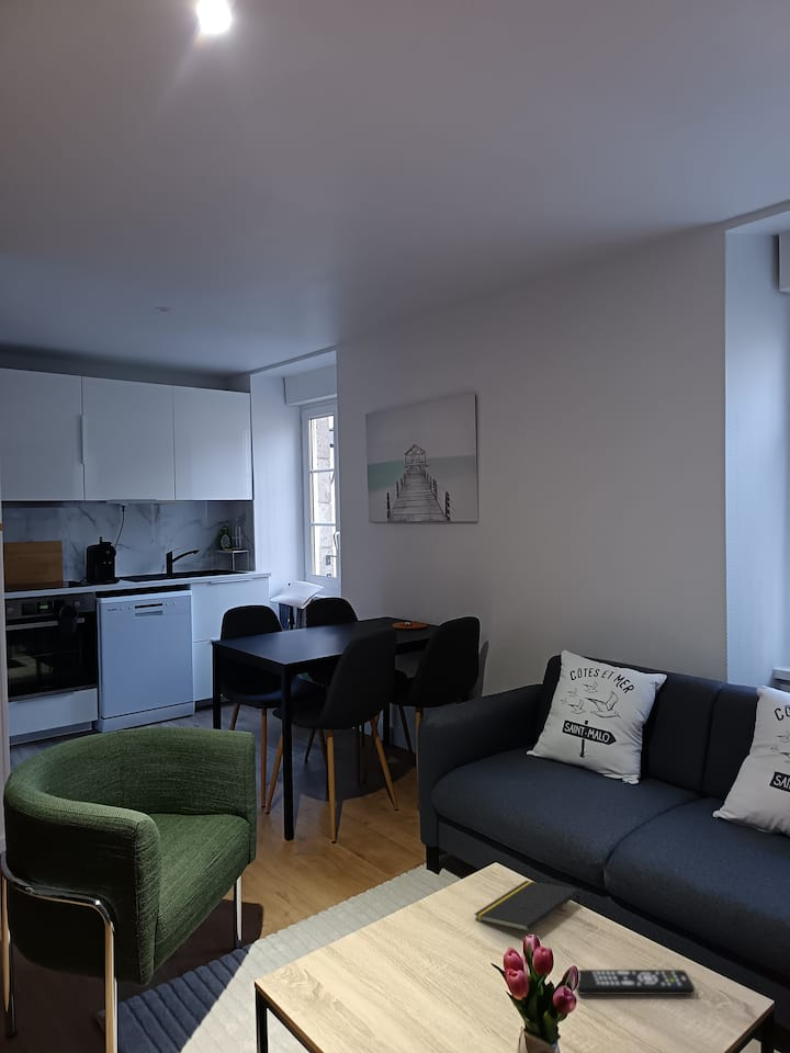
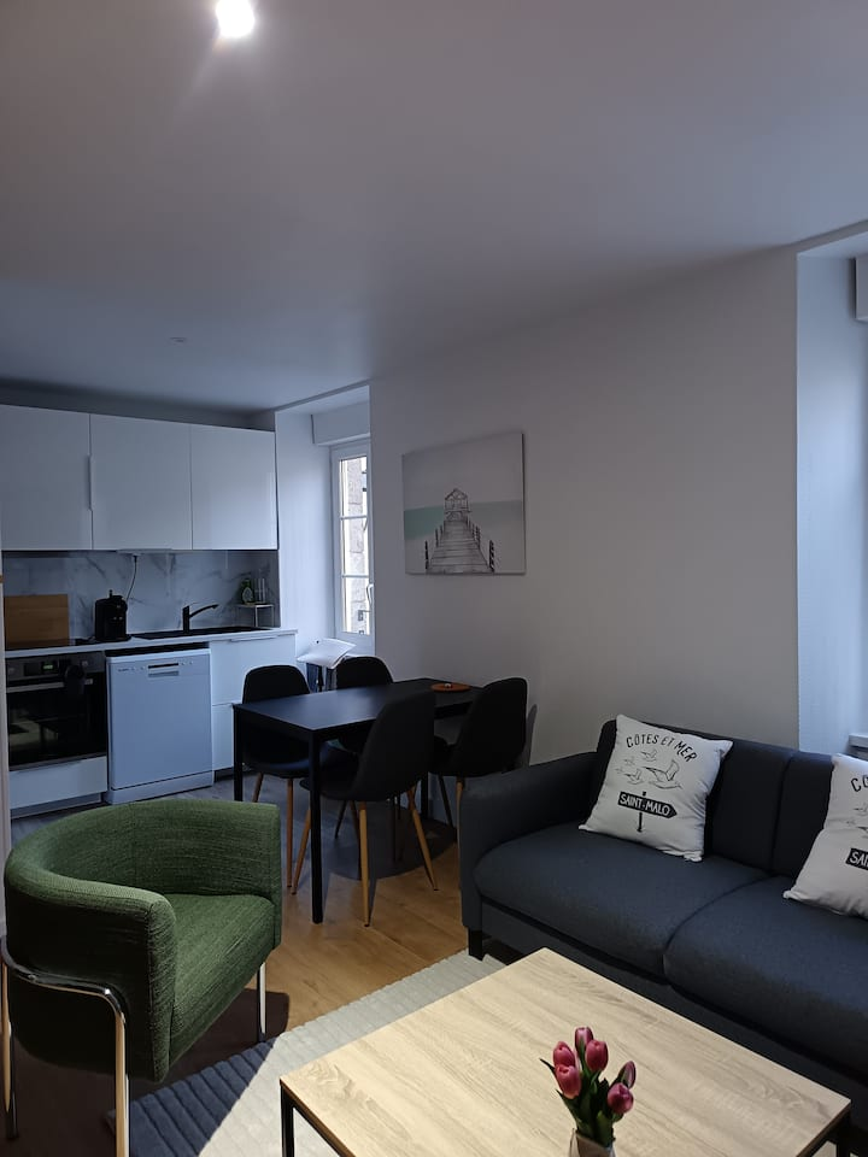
- notepad [473,880,580,932]
- remote control [575,969,696,996]
